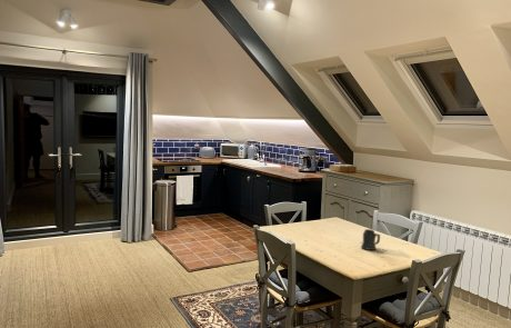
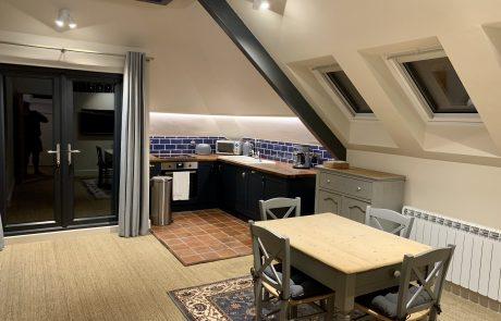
- mug [360,228,381,251]
